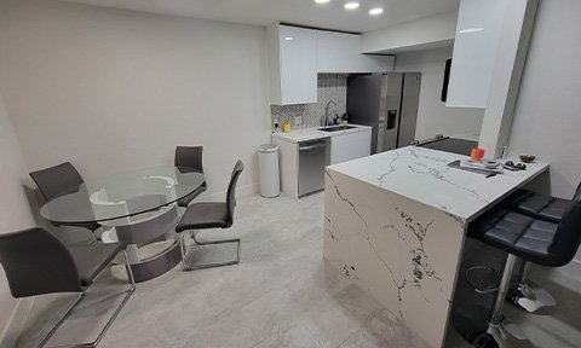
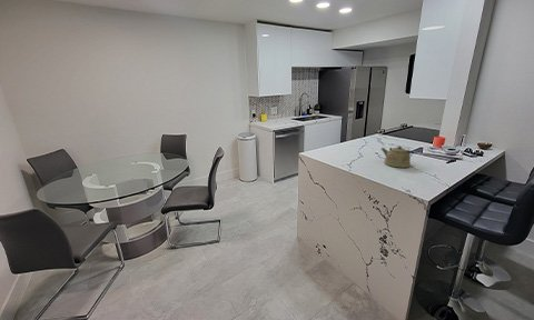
+ kettle [380,144,415,169]
